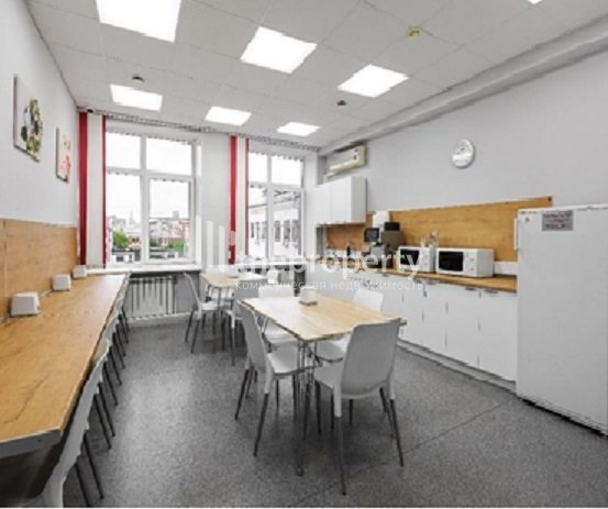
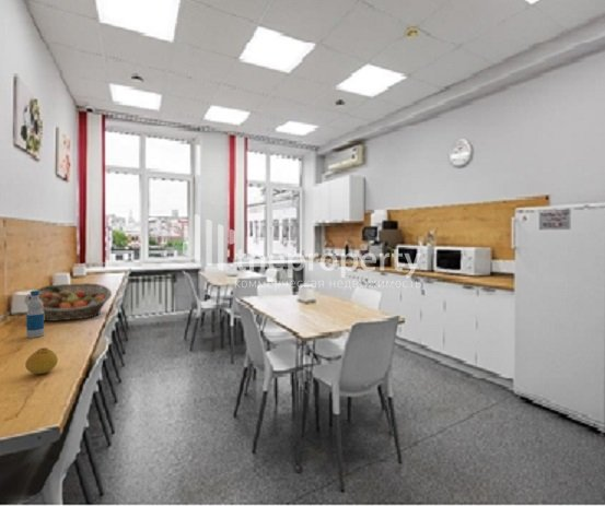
+ fruit basket [23,282,113,322]
+ bottle [25,290,45,339]
+ fruit [24,346,59,375]
